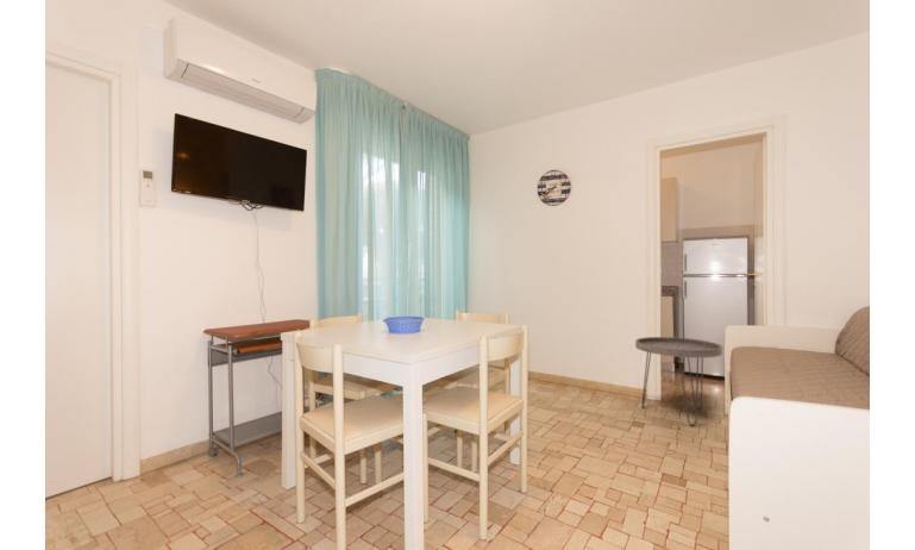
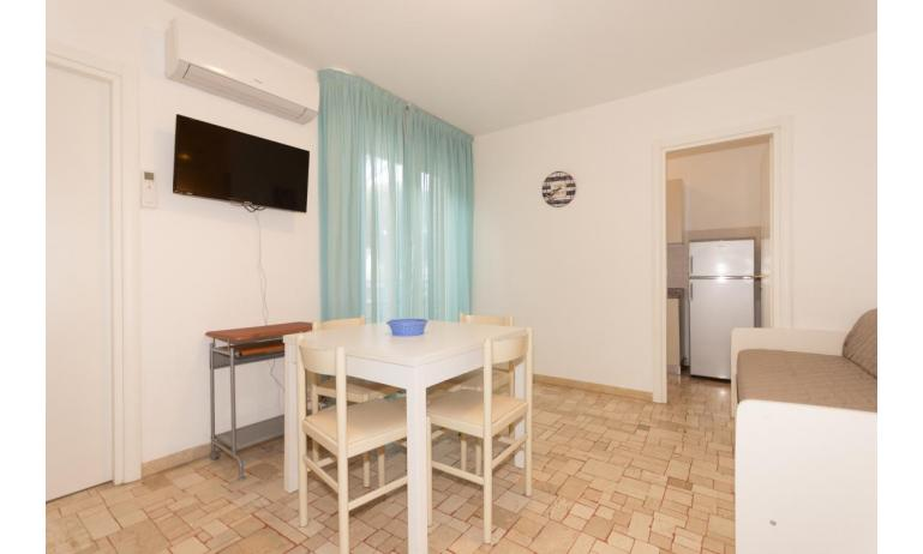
- side table [634,336,723,427]
